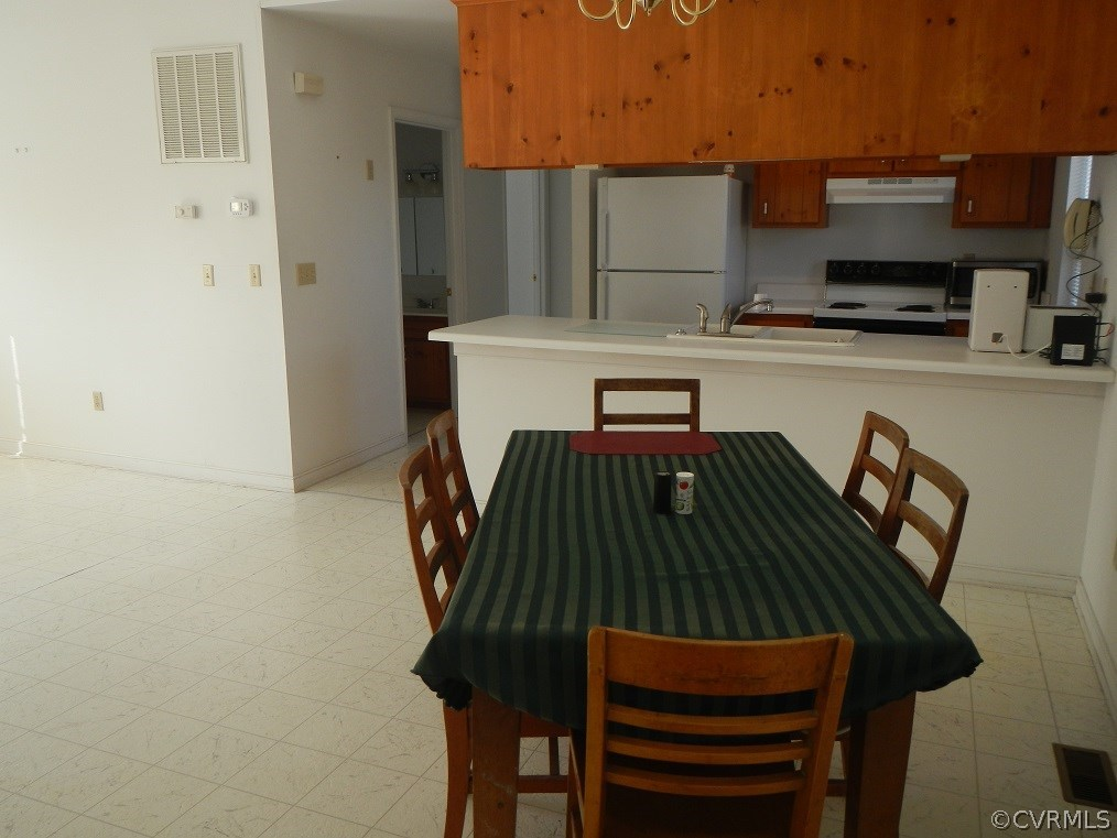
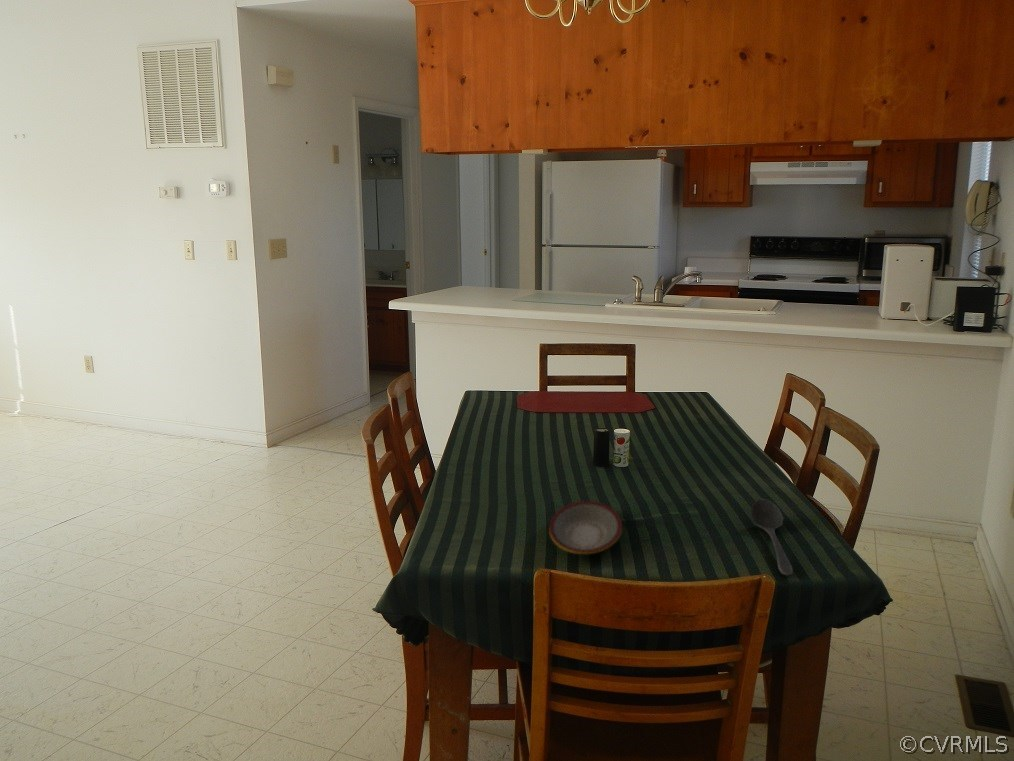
+ plate [548,500,623,555]
+ stirrer [750,498,794,577]
